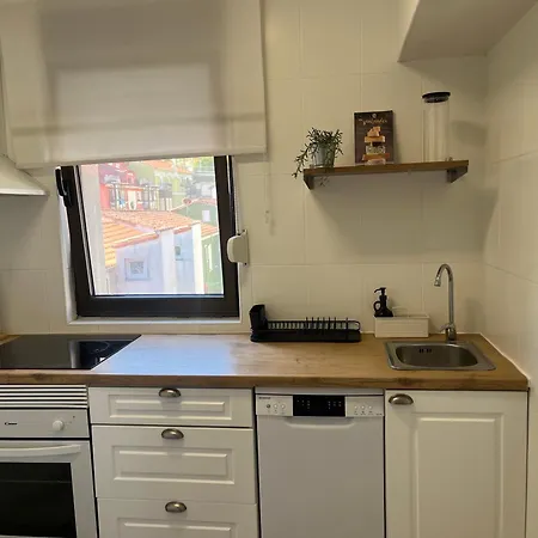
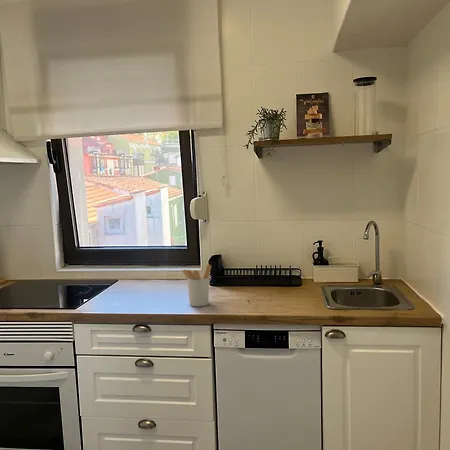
+ utensil holder [181,264,212,308]
